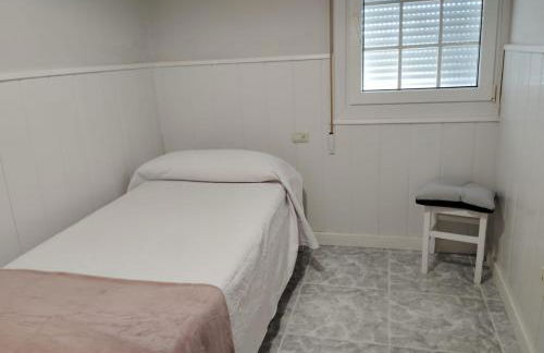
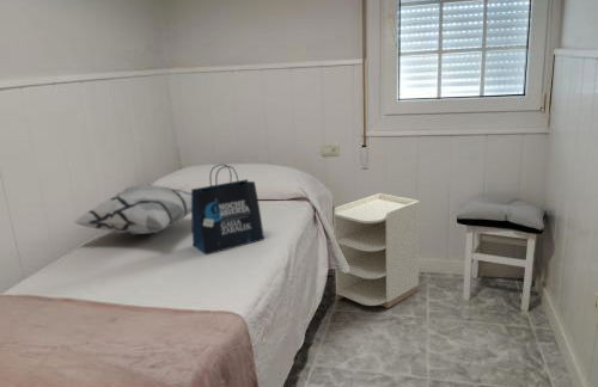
+ decorative pillow [74,184,191,235]
+ nightstand [332,192,421,309]
+ tote bag [190,162,266,257]
